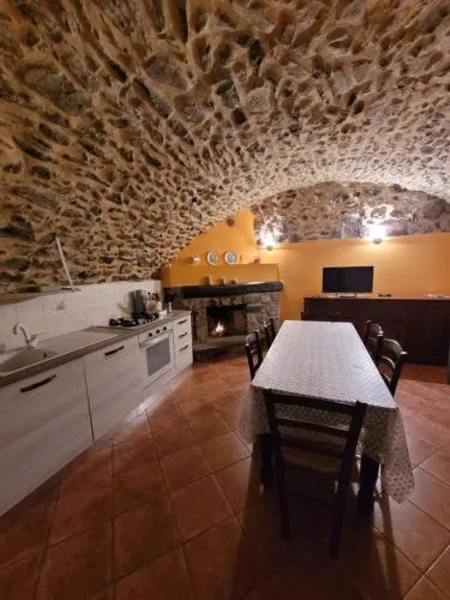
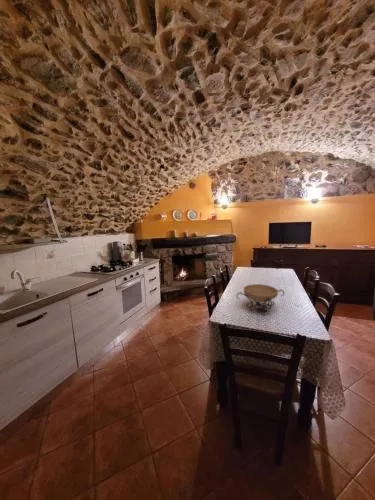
+ decorative bowl [235,283,285,315]
